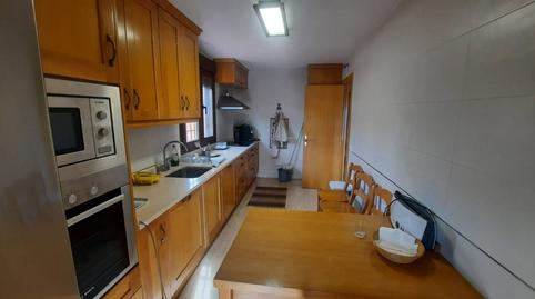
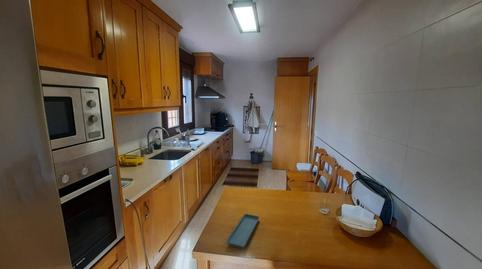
+ saucer [225,213,261,250]
